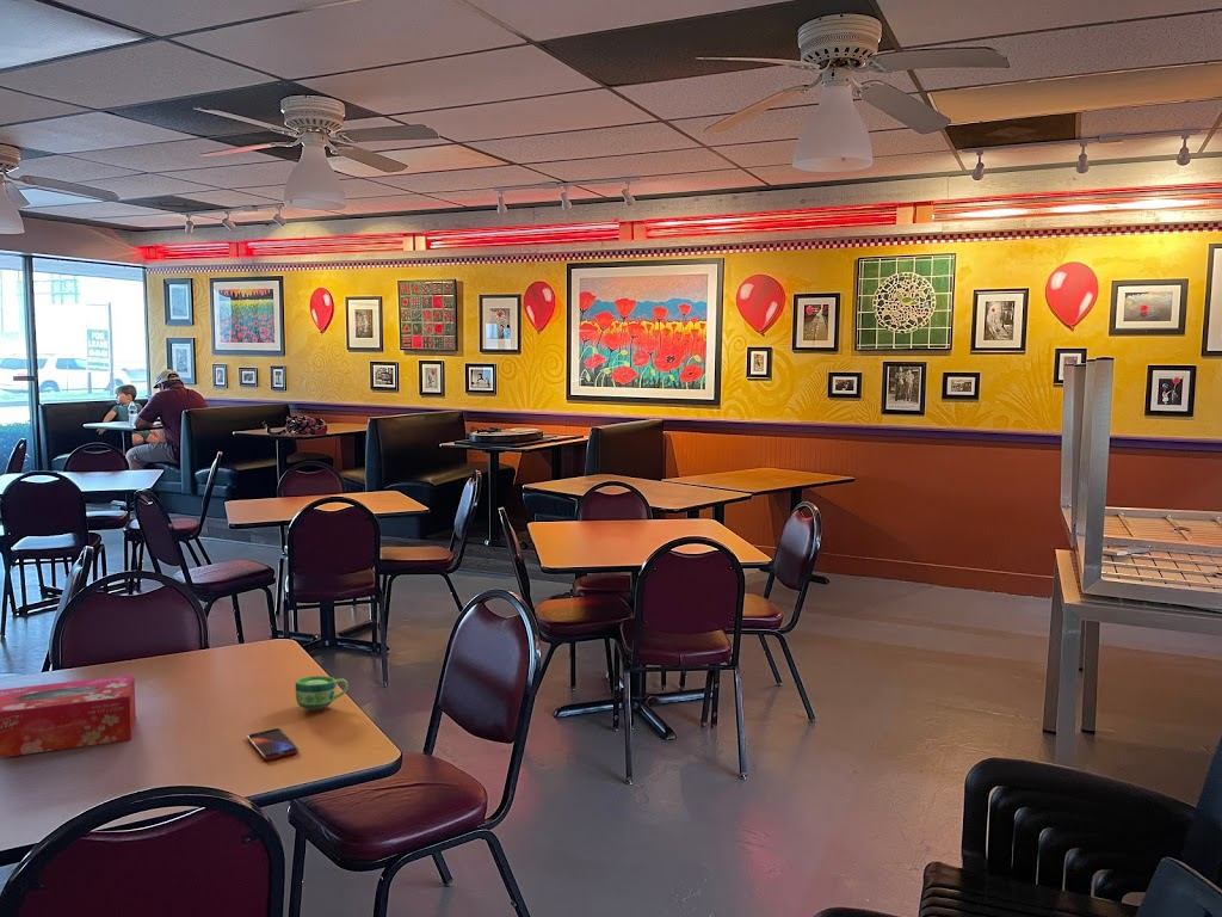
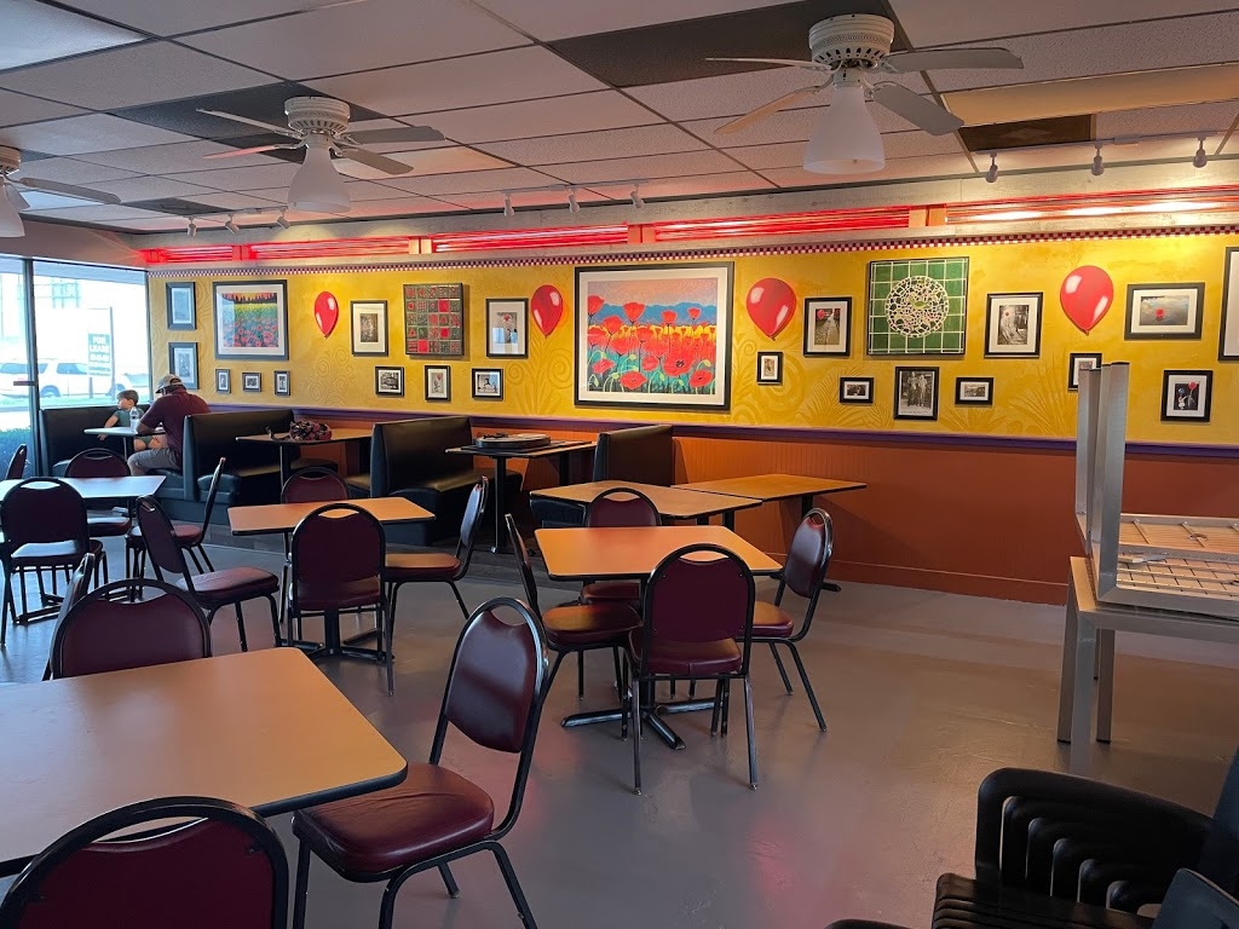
- cup [295,675,348,712]
- tissue box [0,673,137,759]
- smartphone [246,727,300,761]
